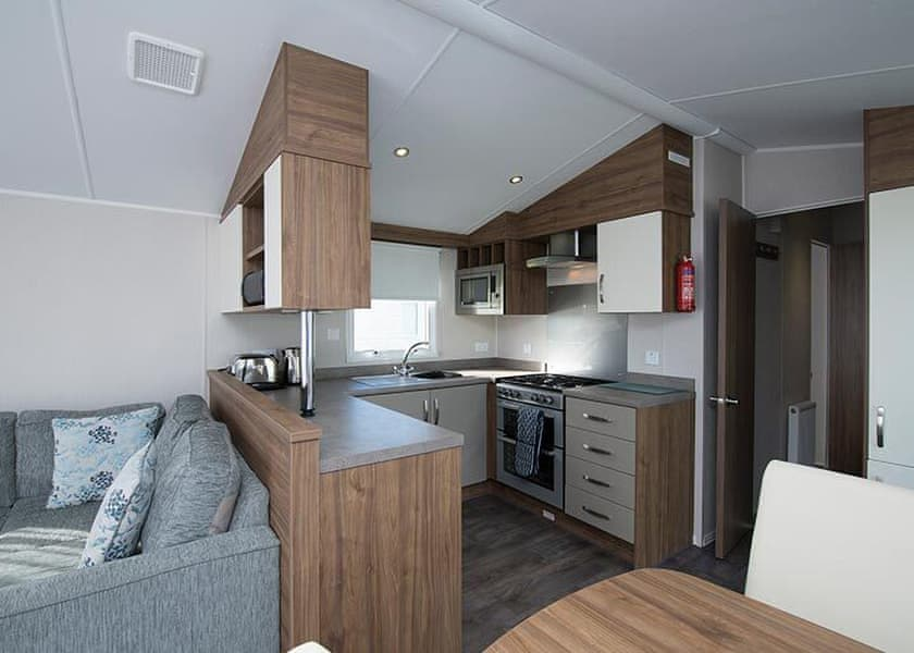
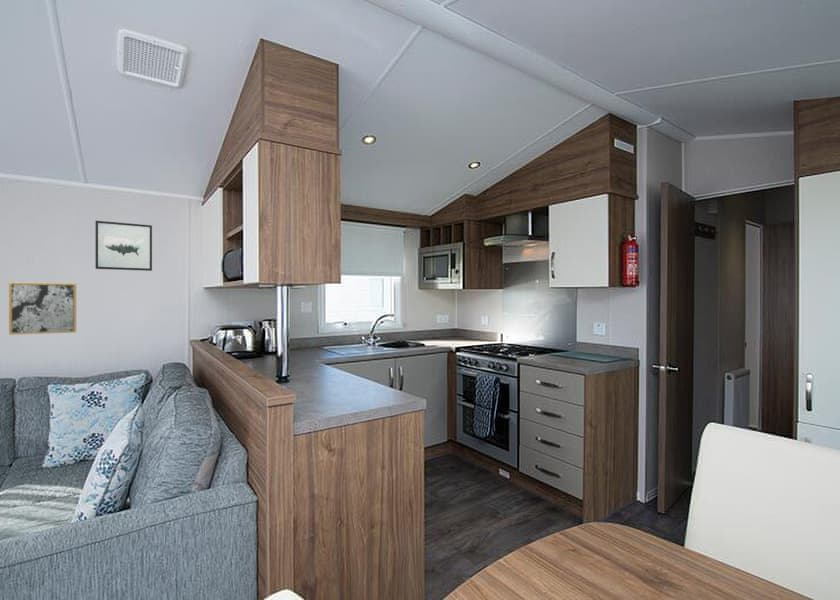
+ wall art [95,220,153,272]
+ wall art [8,281,77,336]
